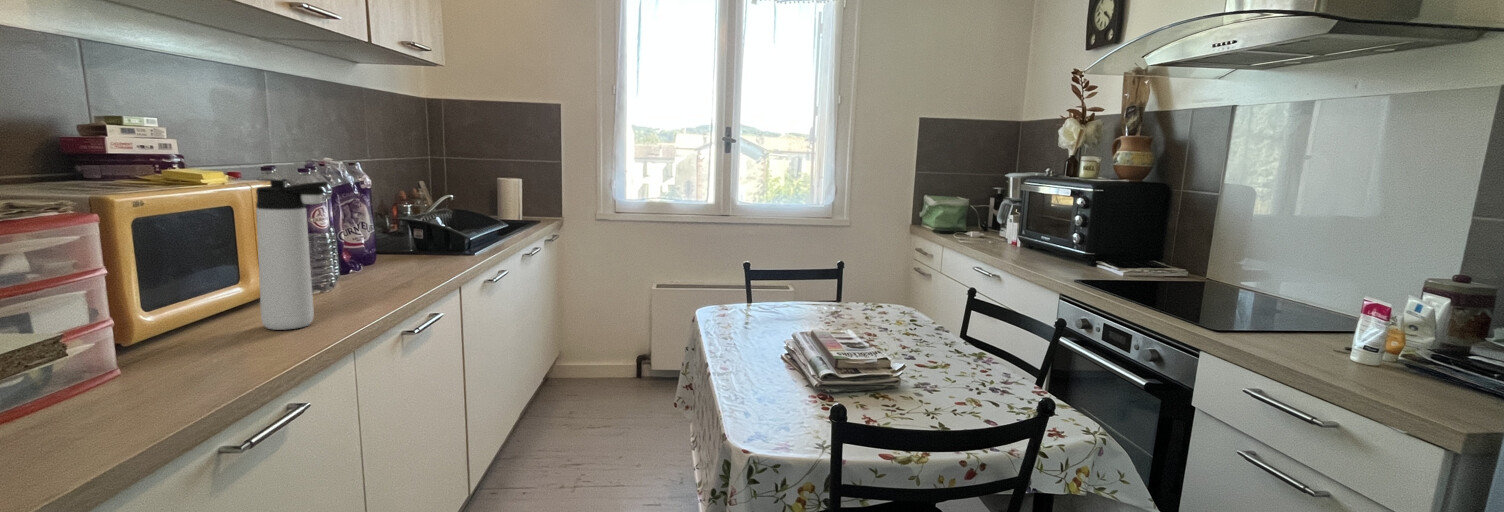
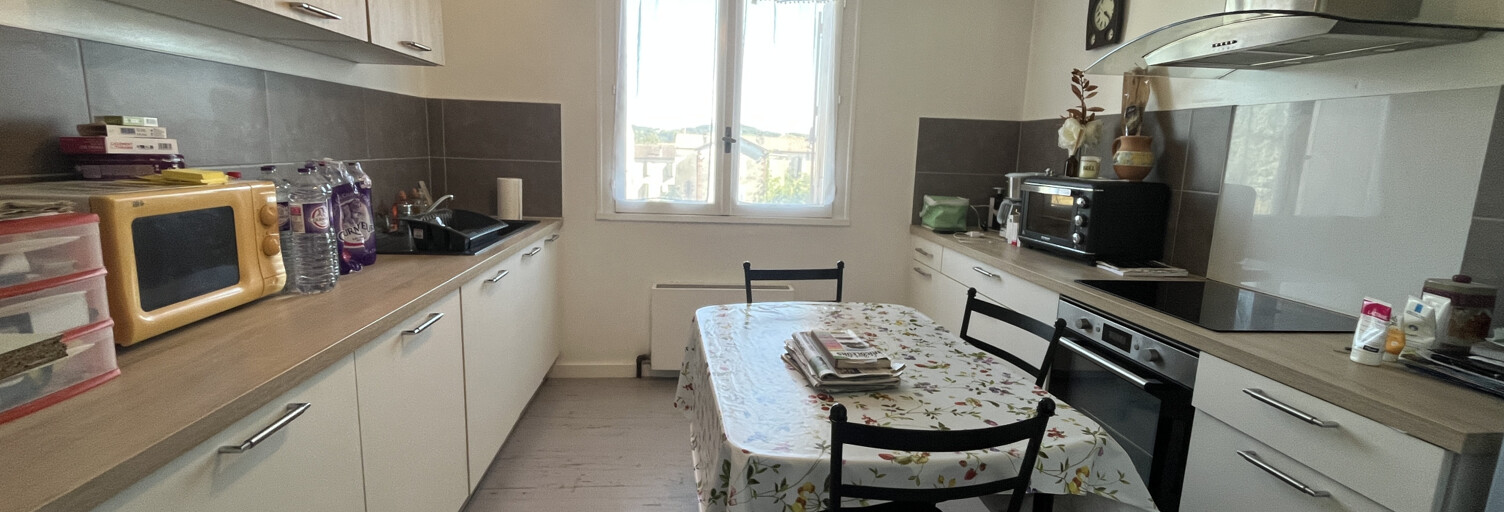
- thermos bottle [255,179,329,331]
